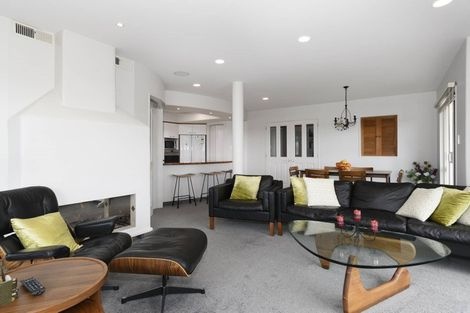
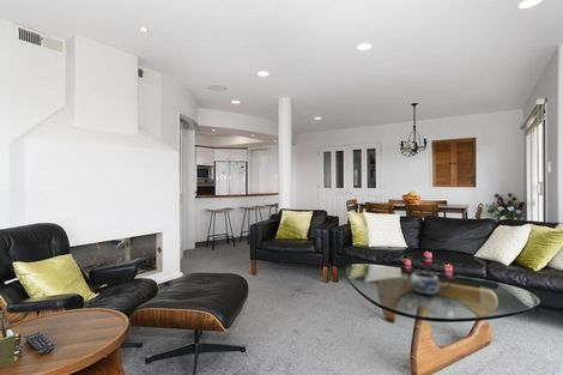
+ decorative bowl [408,271,441,296]
